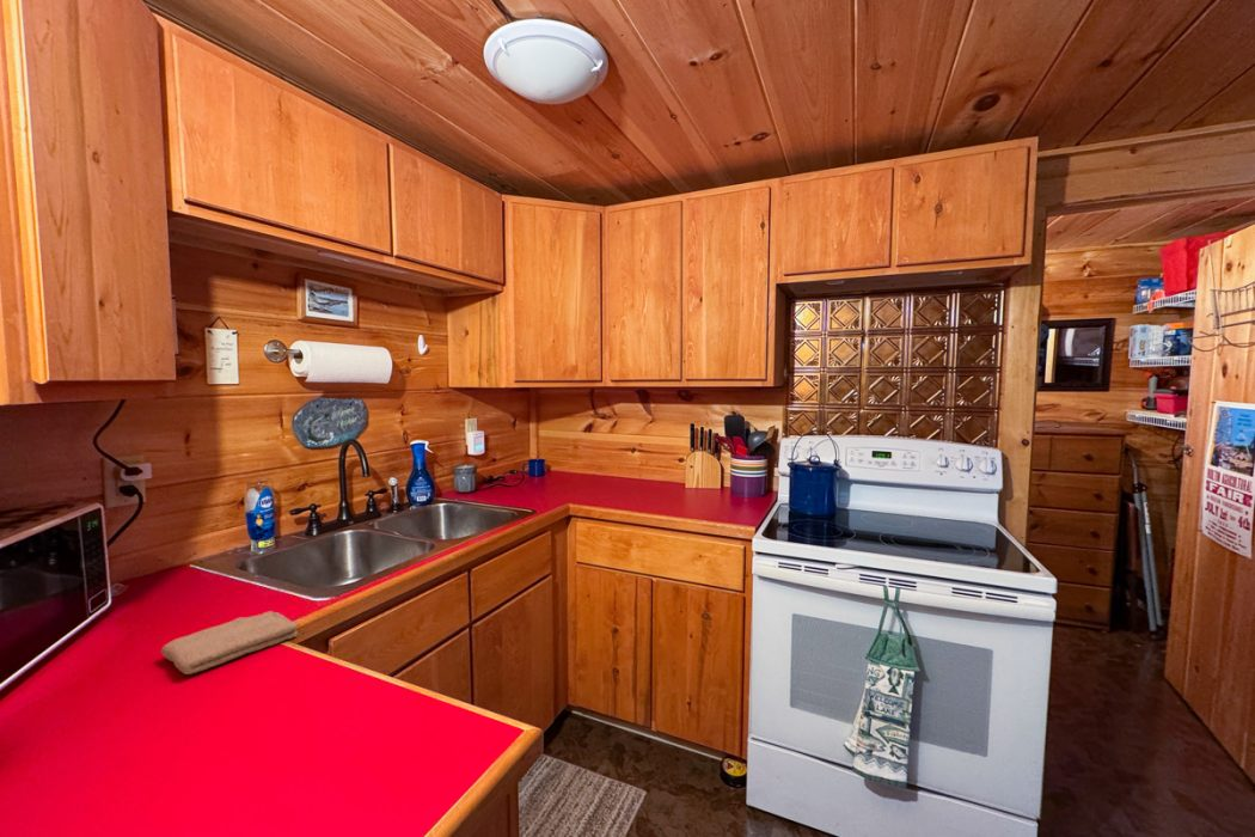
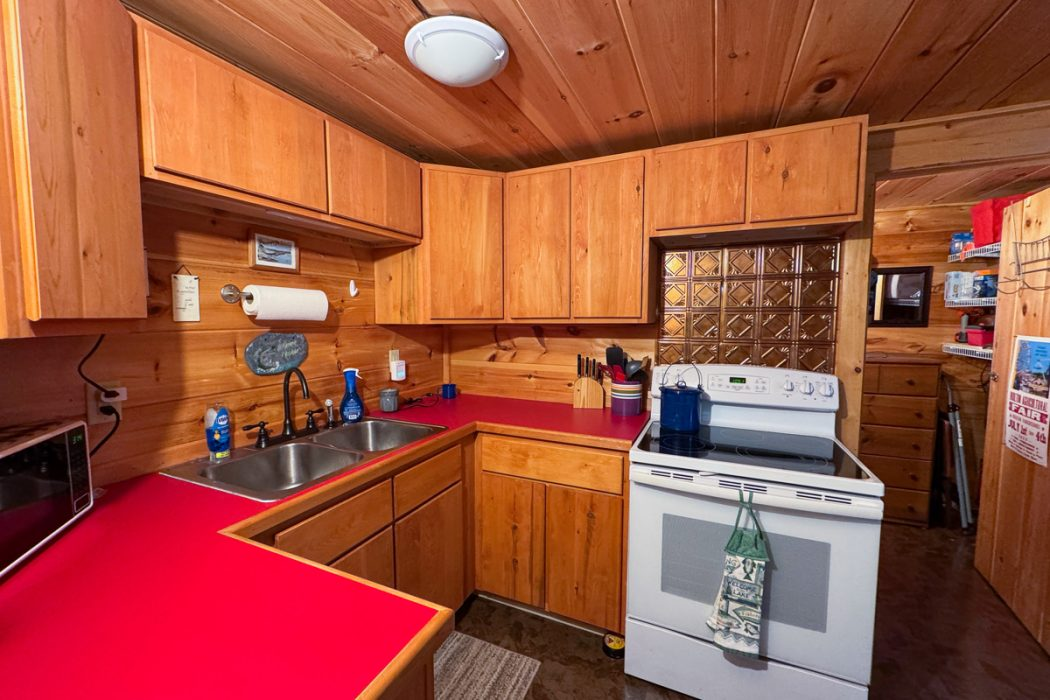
- washcloth [160,610,299,676]
